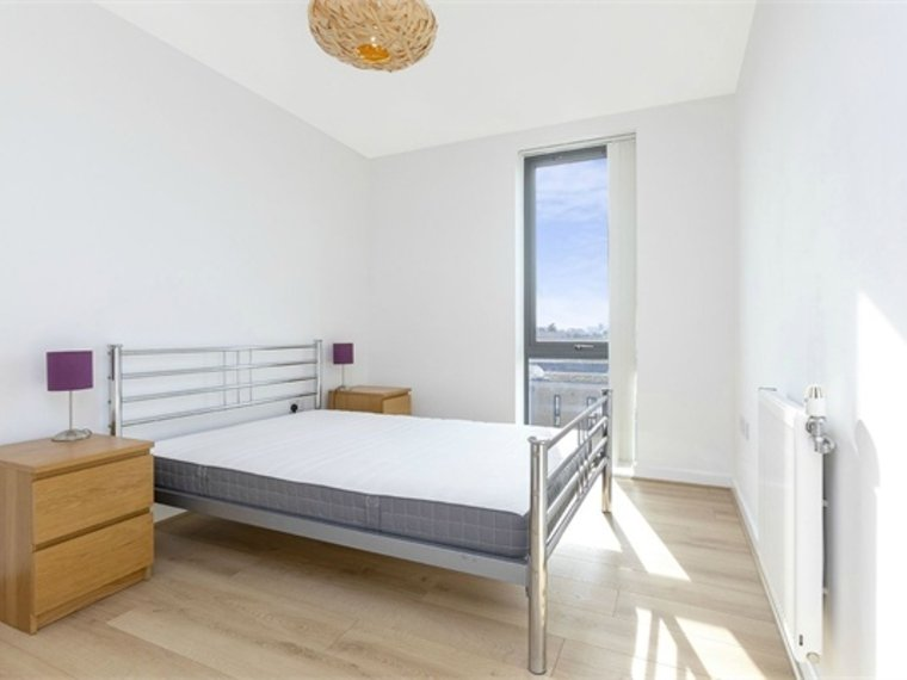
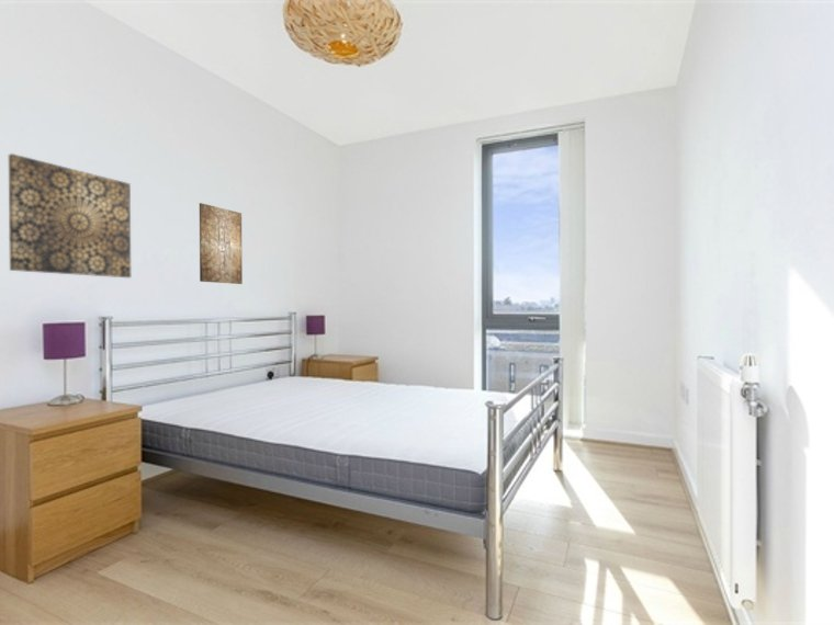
+ wall art [8,152,132,279]
+ wall art [199,202,244,285]
